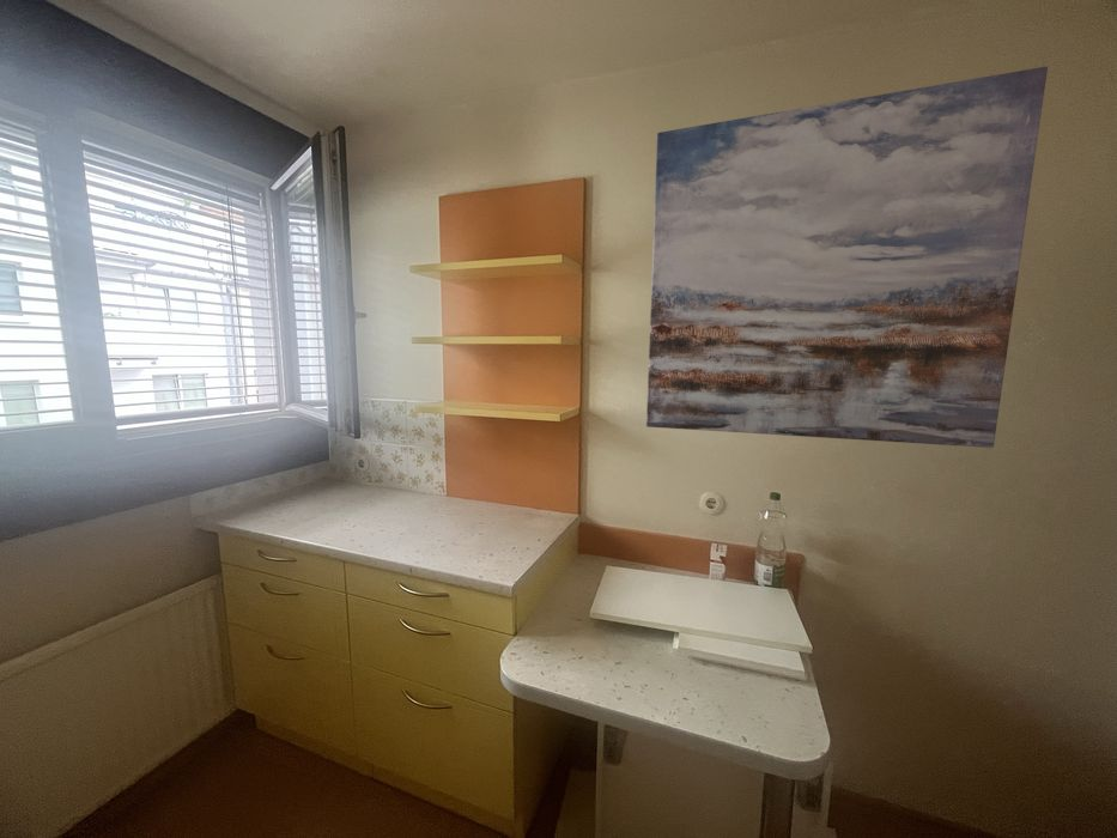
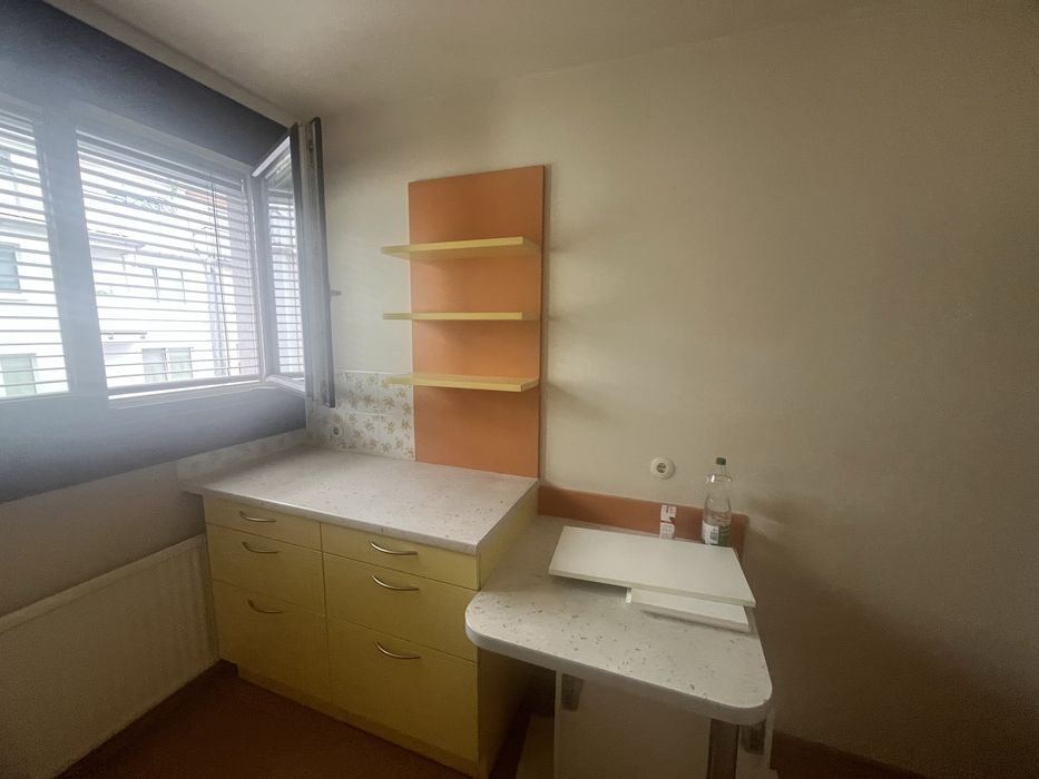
- wall art [645,66,1049,449]
